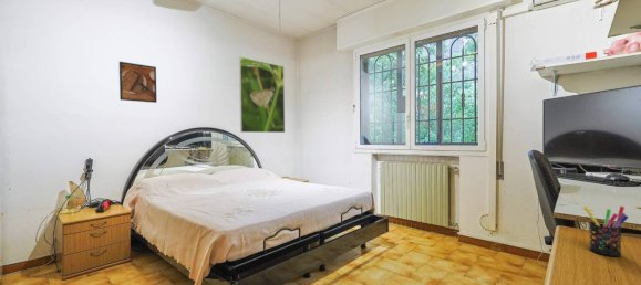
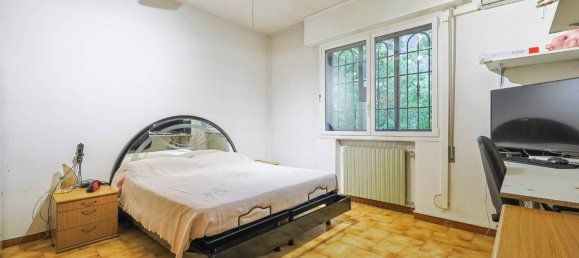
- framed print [118,61,158,104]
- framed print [238,56,286,134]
- pen holder [582,205,629,257]
